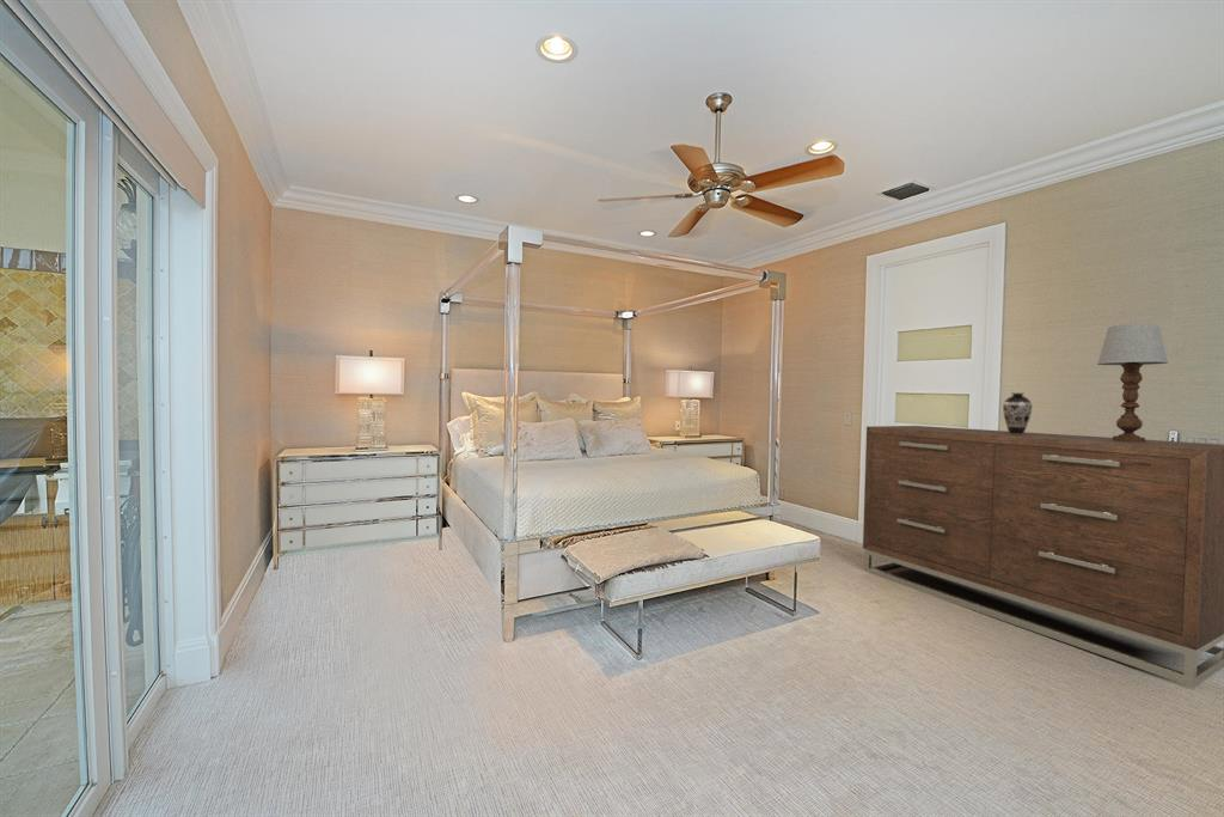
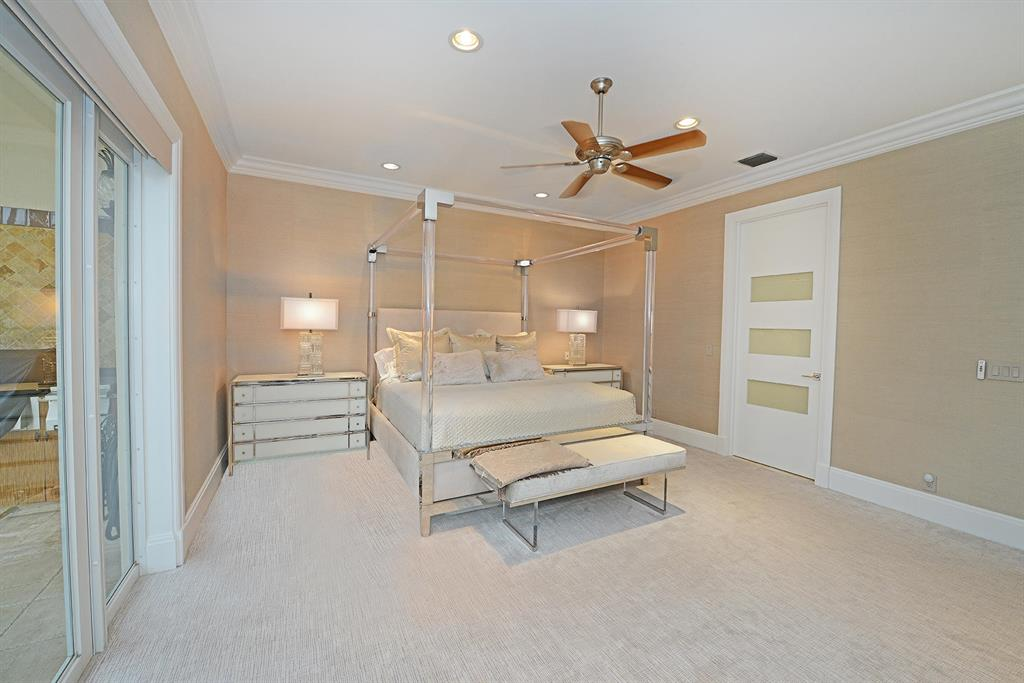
- table lamp [1096,323,1169,443]
- dresser [862,425,1224,689]
- decorative vase [1002,392,1034,434]
